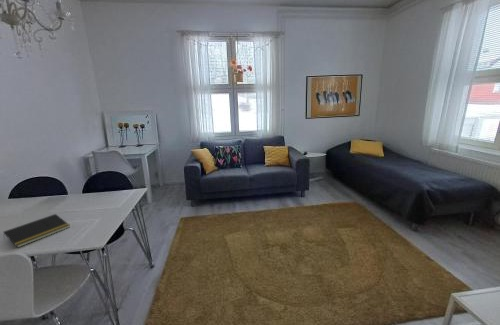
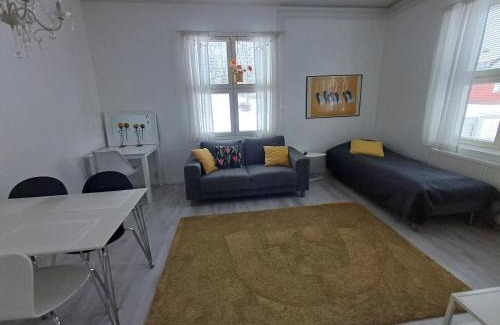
- notepad [3,213,71,249]
